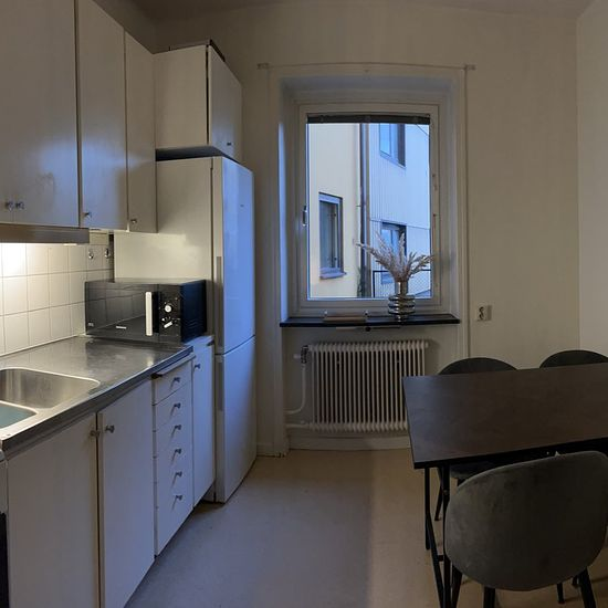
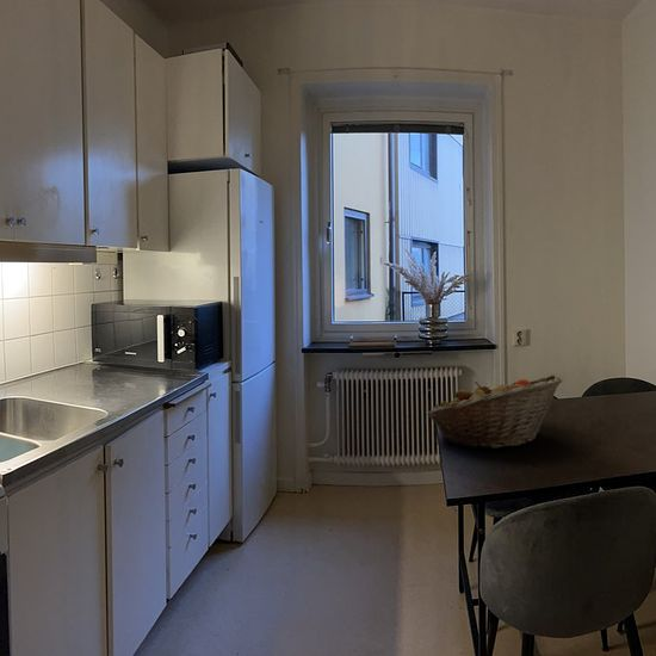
+ fruit basket [426,375,563,450]
